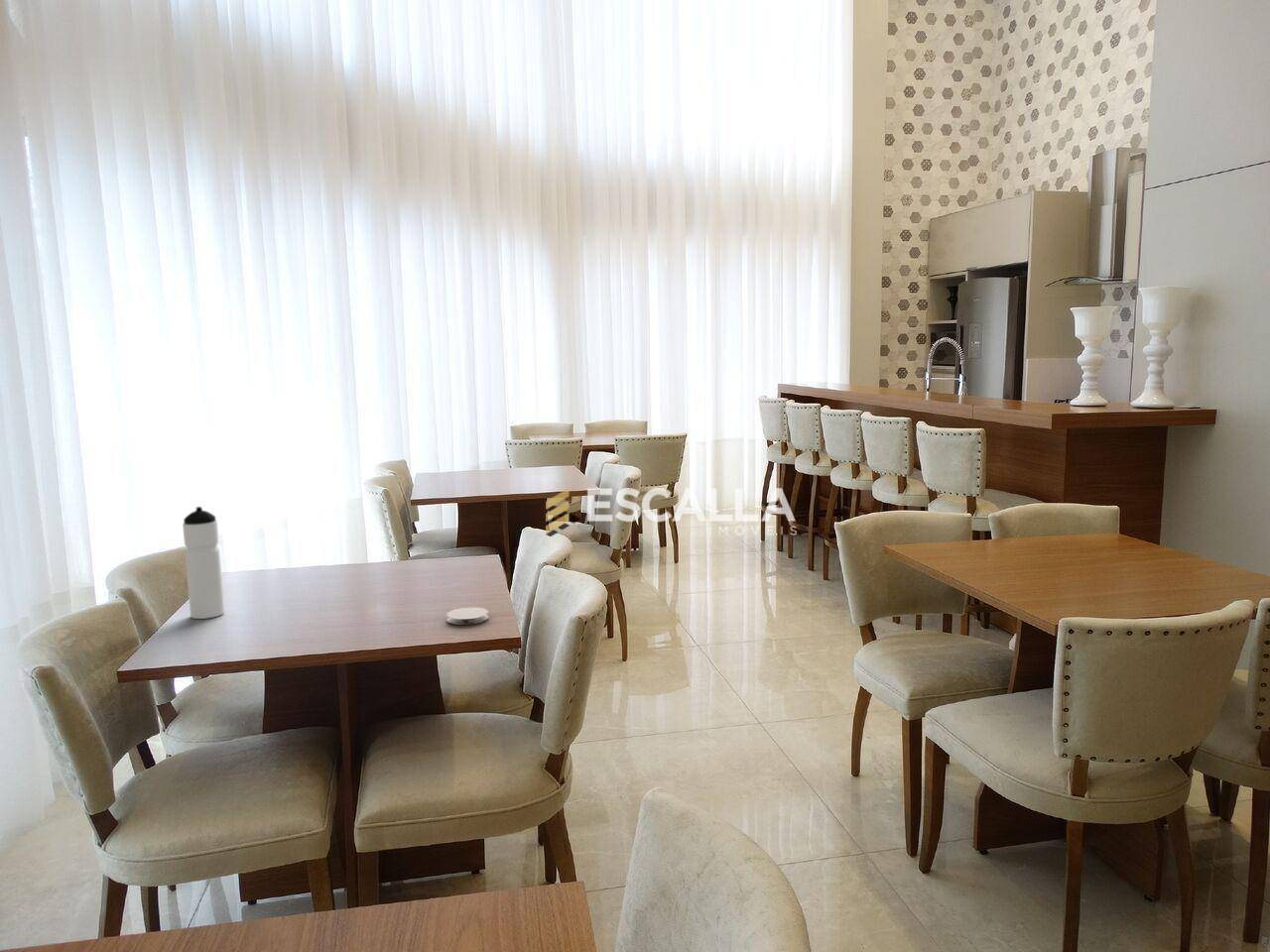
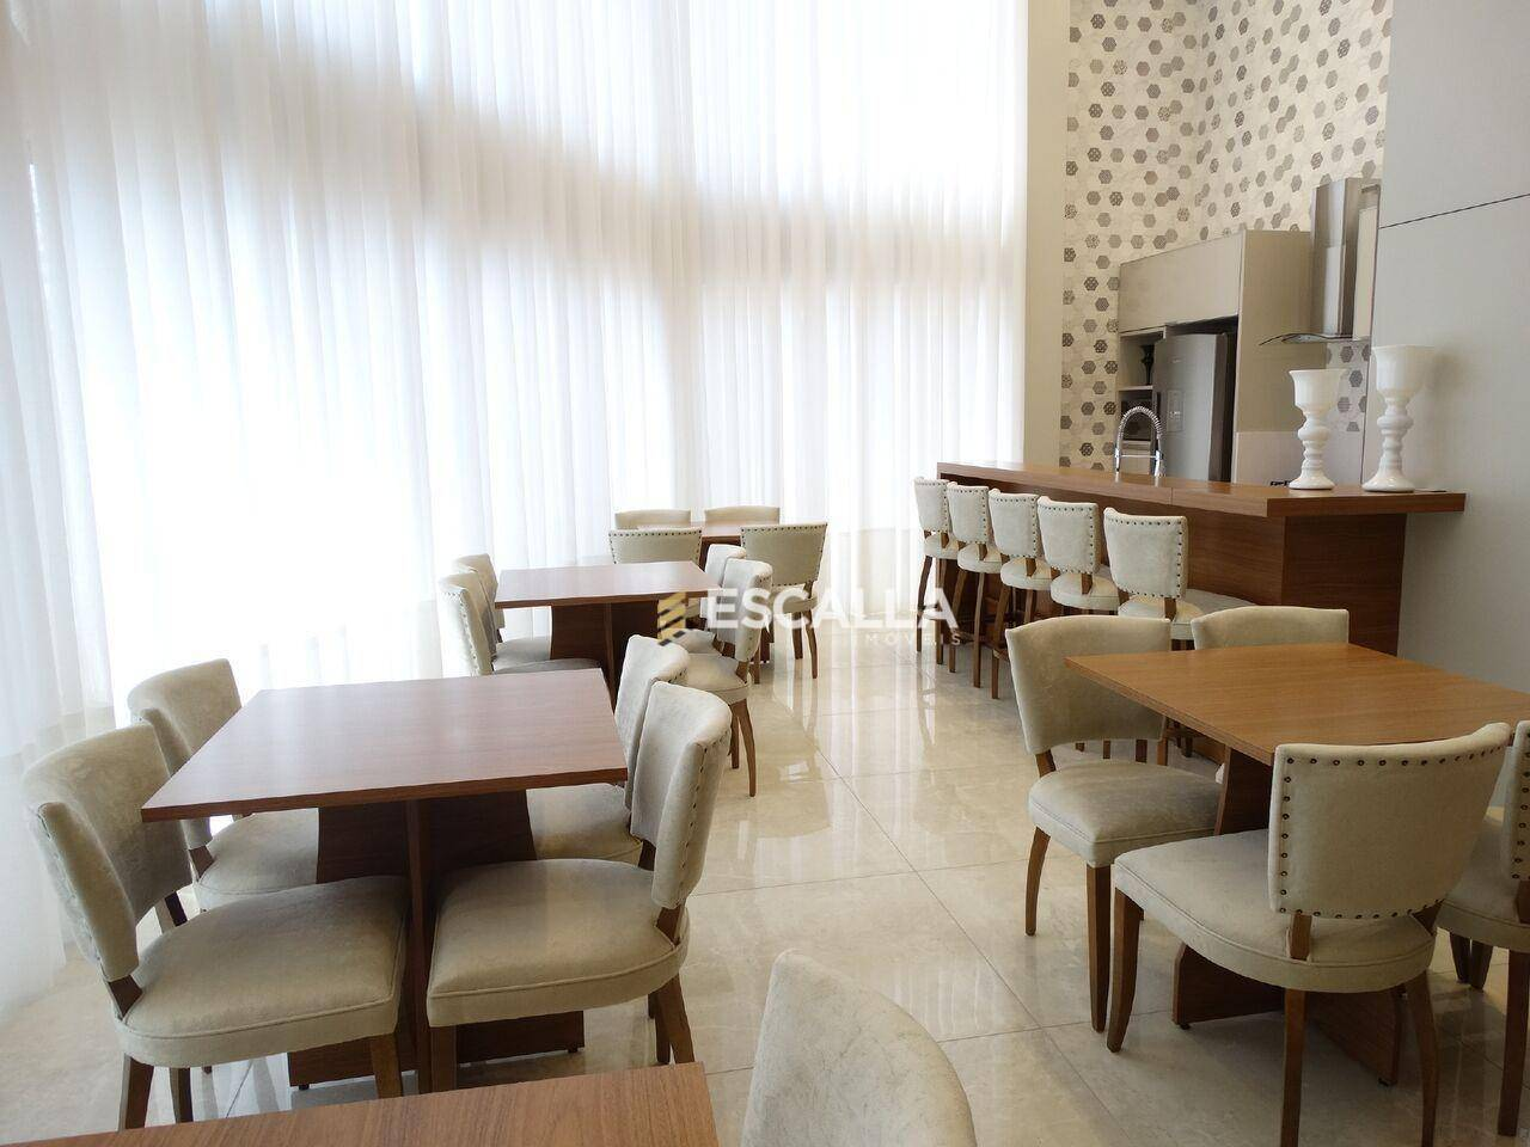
- coaster [445,607,489,626]
- water bottle [182,506,225,620]
